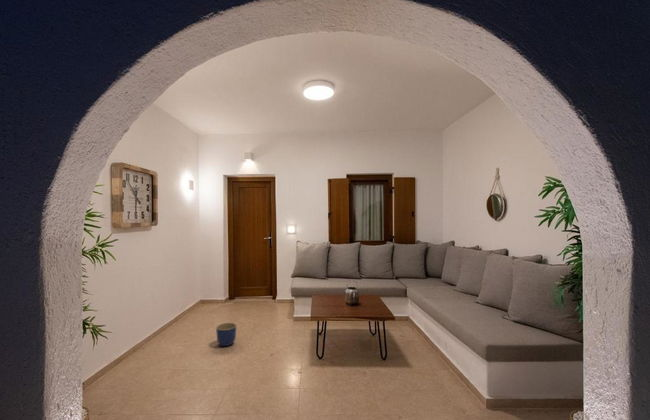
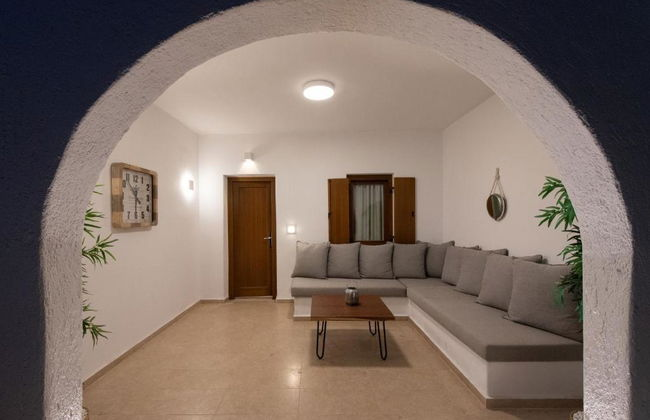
- planter [215,322,237,347]
